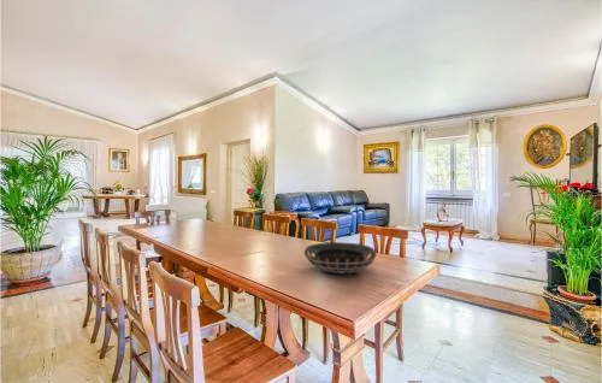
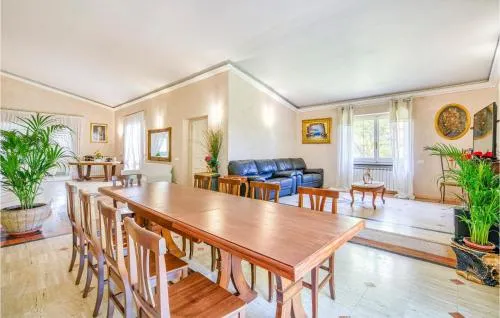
- decorative bowl [303,241,378,275]
